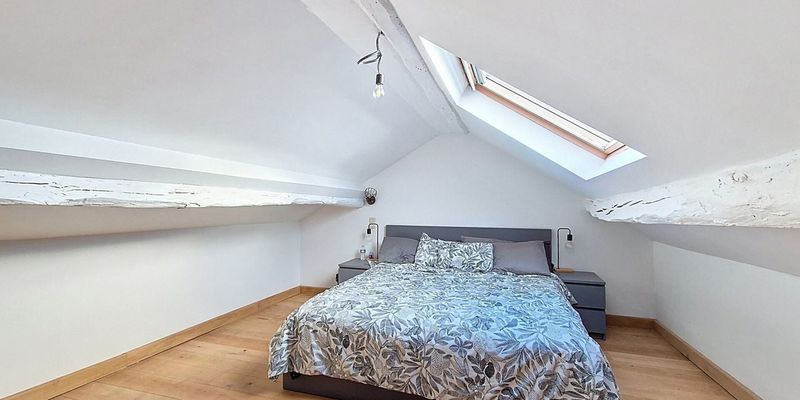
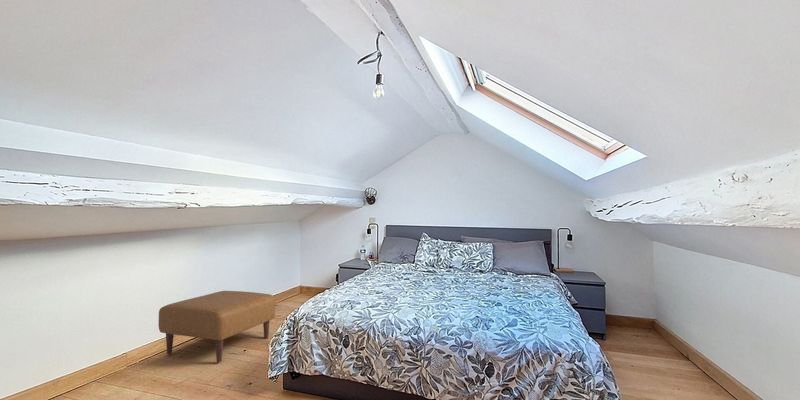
+ ottoman [158,290,276,363]
